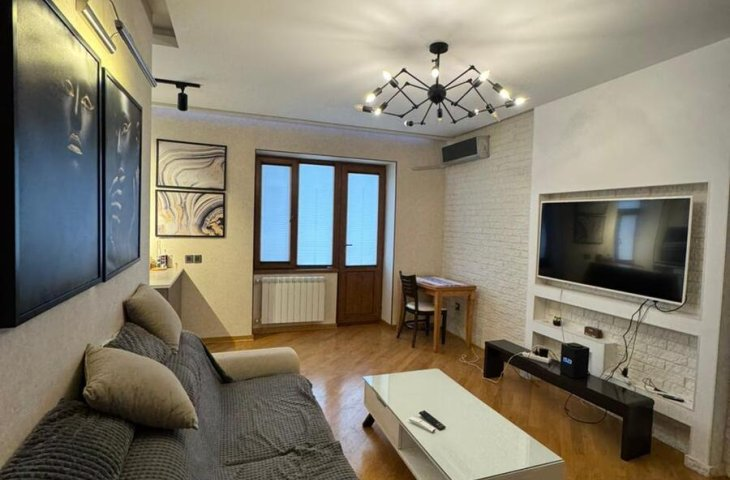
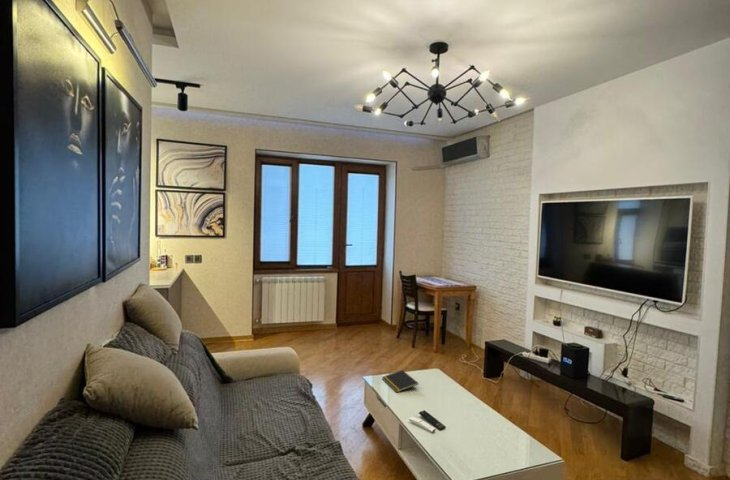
+ notepad [381,369,419,393]
